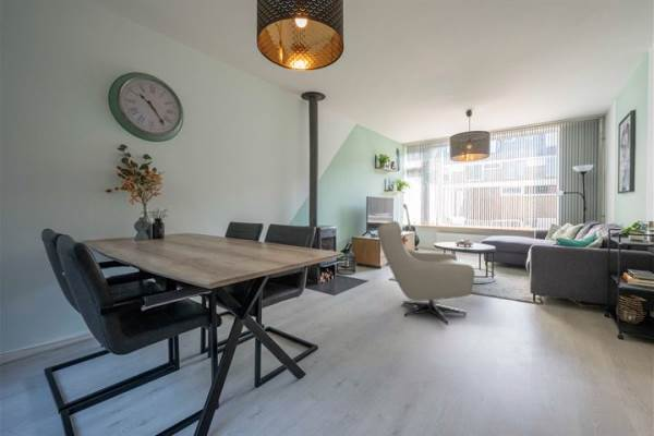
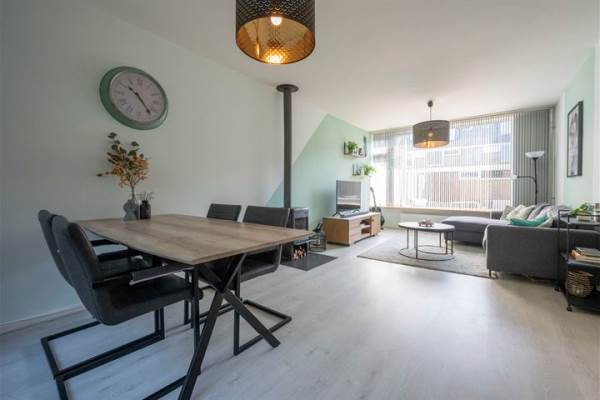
- armchair [376,220,476,326]
